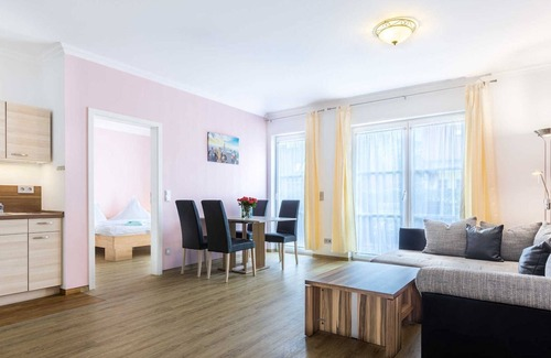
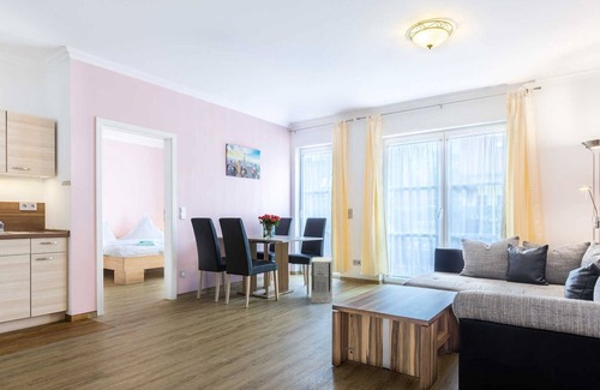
+ air purifier [310,256,334,304]
